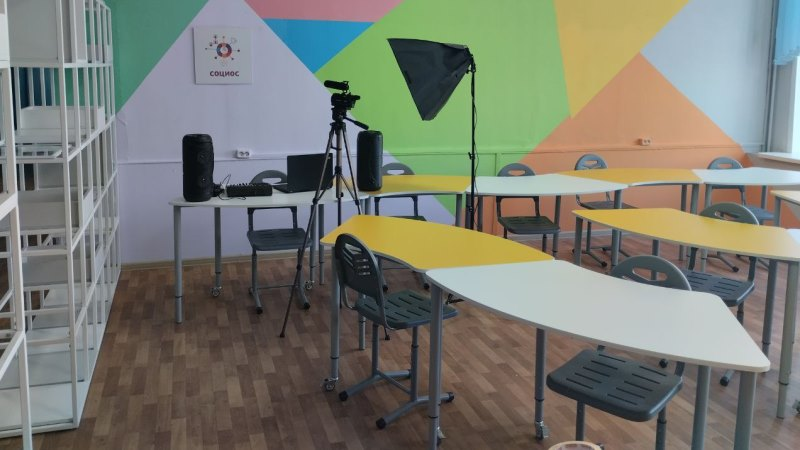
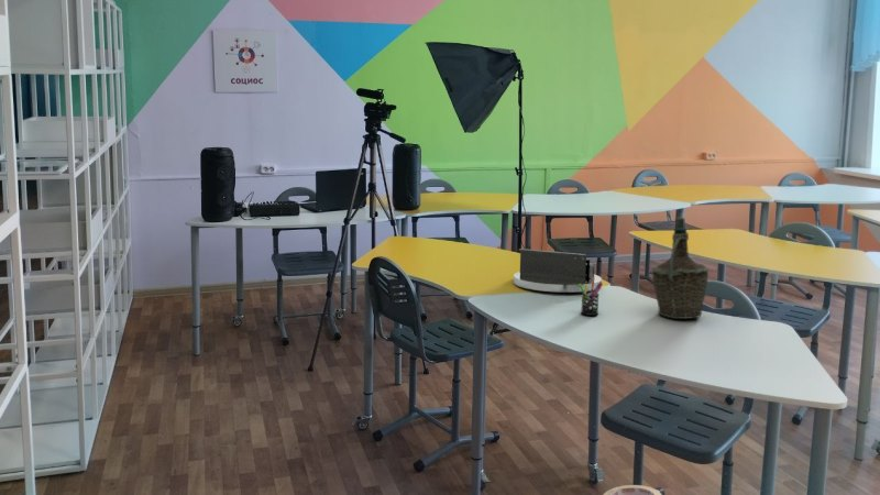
+ bottle [651,217,710,320]
+ desk organizer [513,248,603,294]
+ pen holder [579,278,604,317]
